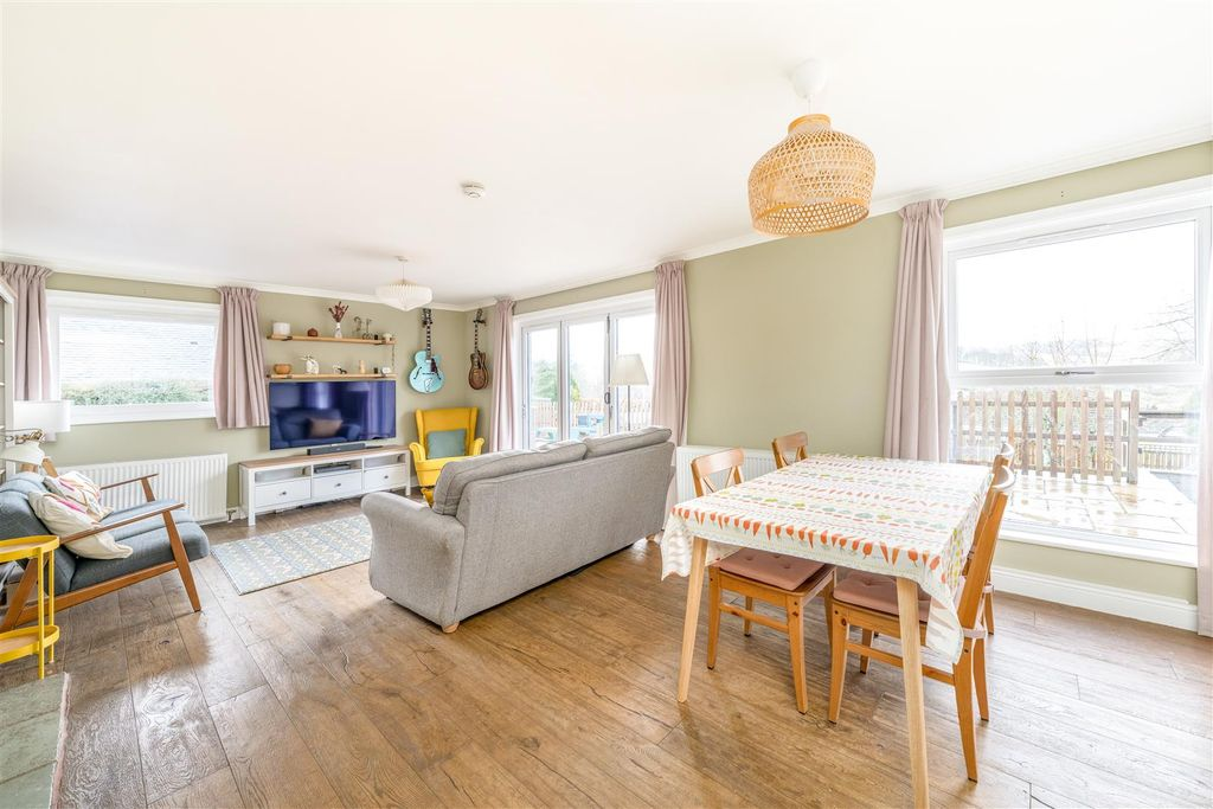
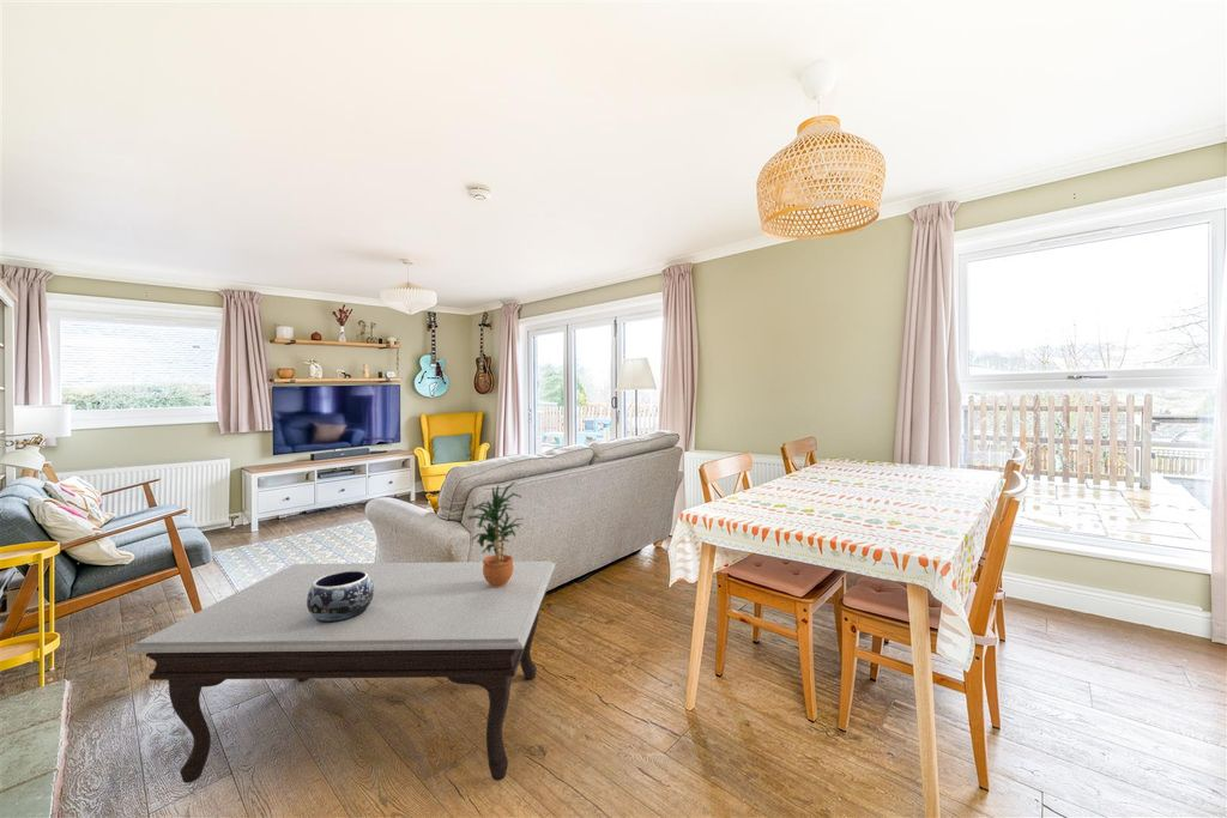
+ decorative bowl [307,570,374,623]
+ potted plant [467,481,527,587]
+ coffee table [125,561,556,784]
